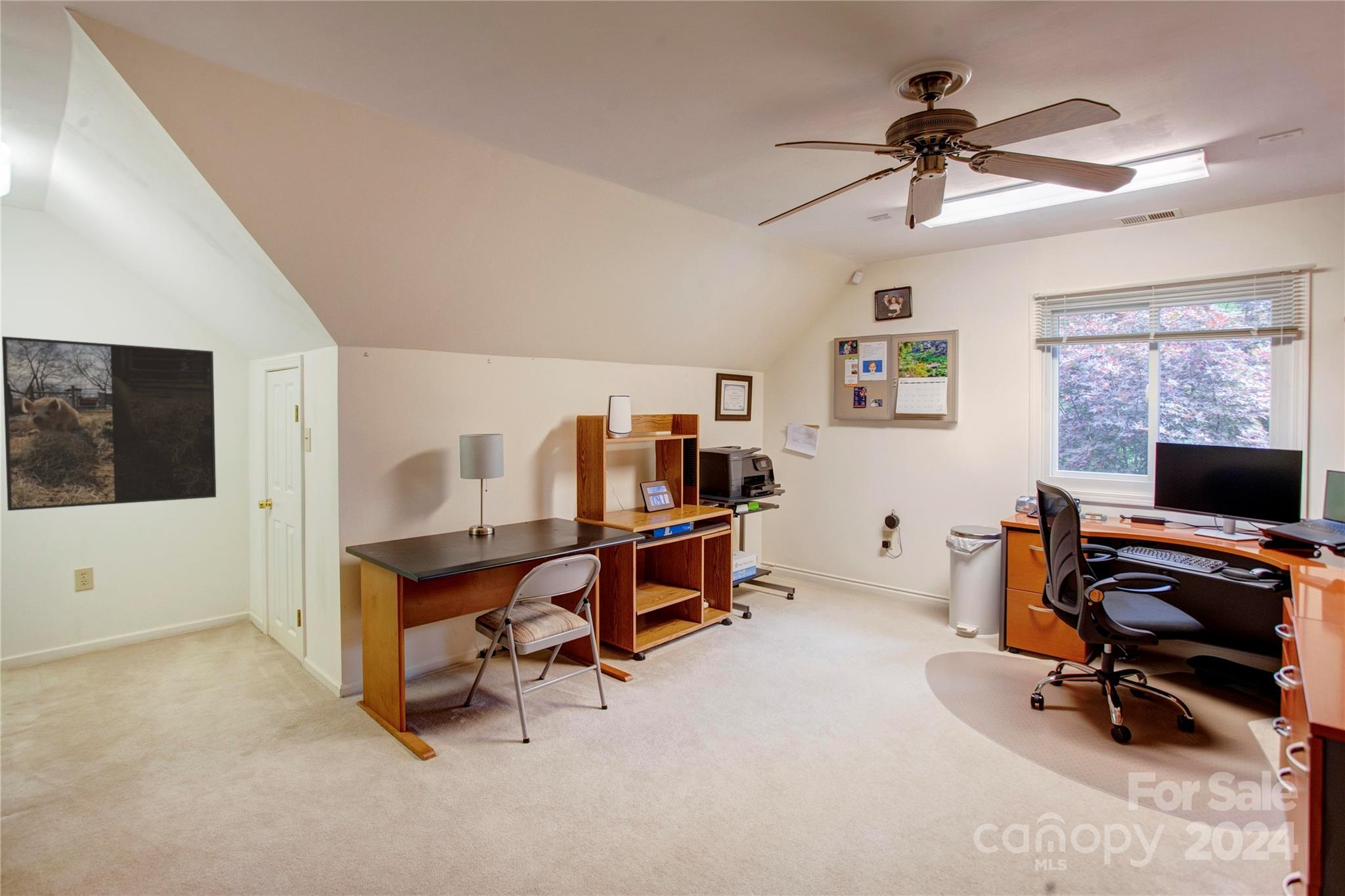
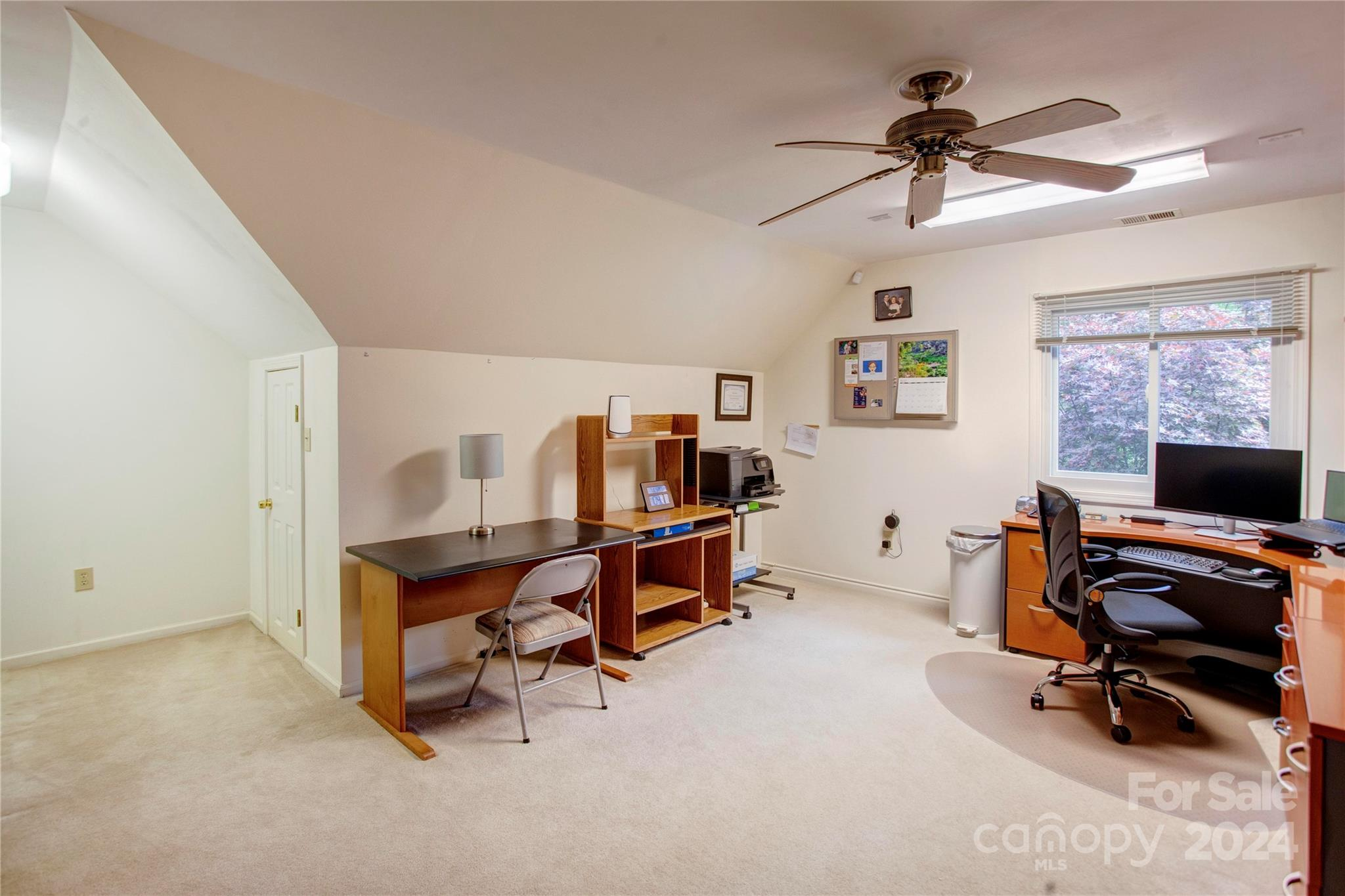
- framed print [1,335,217,511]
